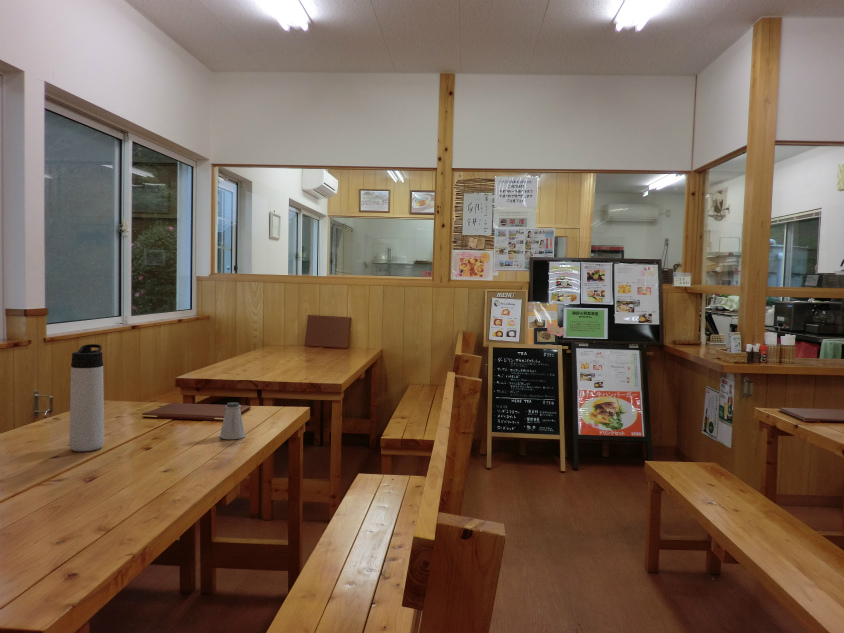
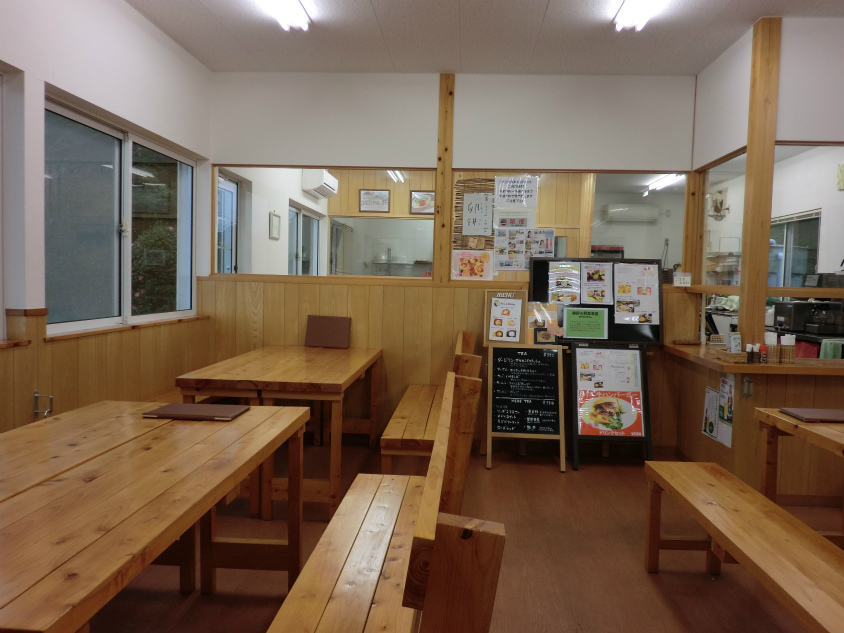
- thermos bottle [69,343,105,452]
- saltshaker [219,401,246,440]
